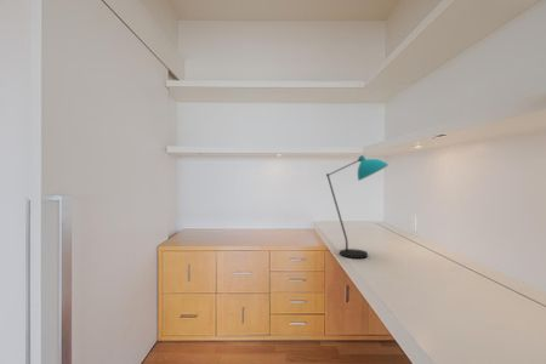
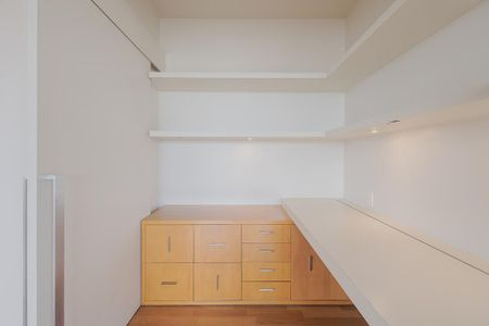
- desk lamp [325,154,389,260]
